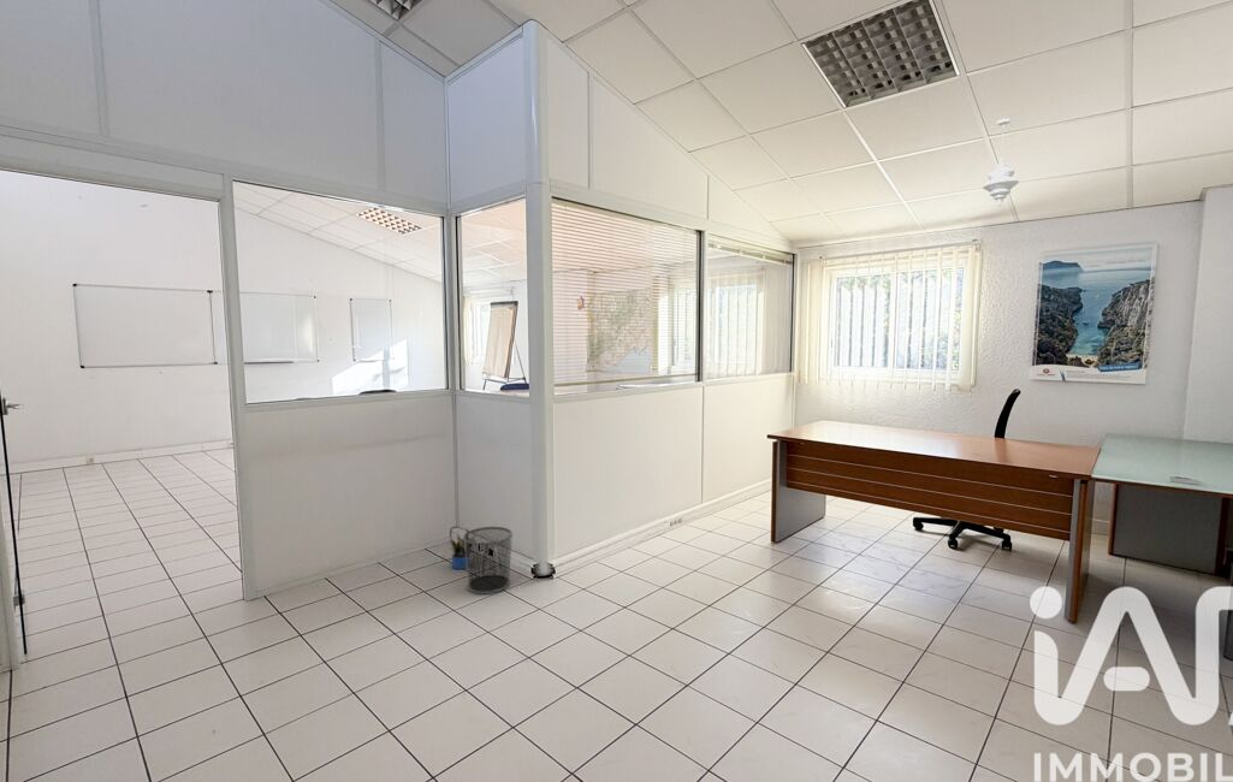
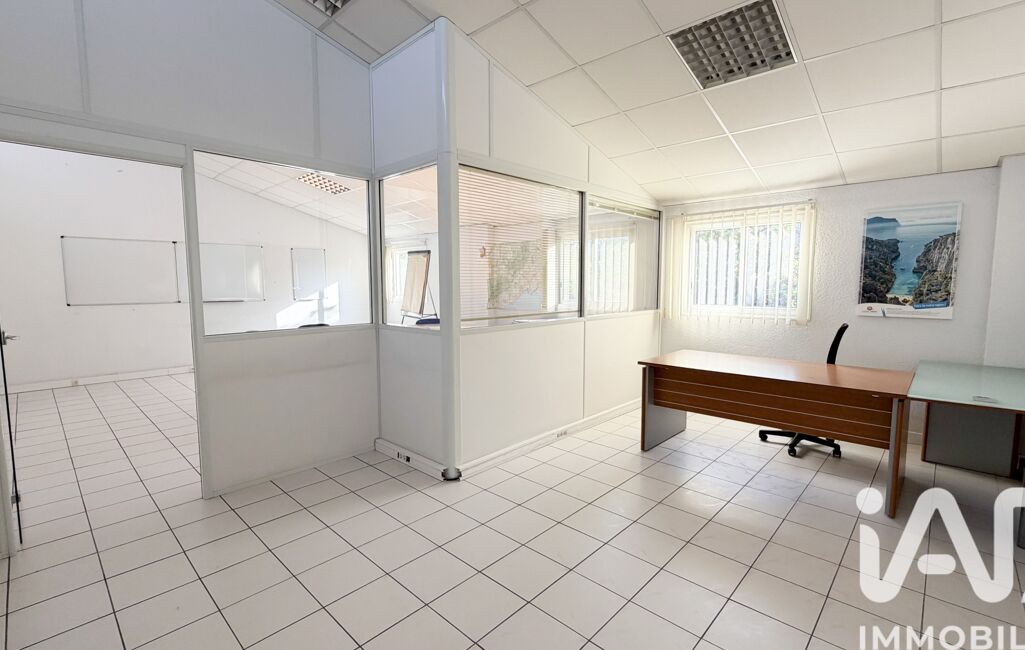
- waste bin [462,526,514,596]
- pendant light [982,117,1020,207]
- potted plant [449,527,476,570]
